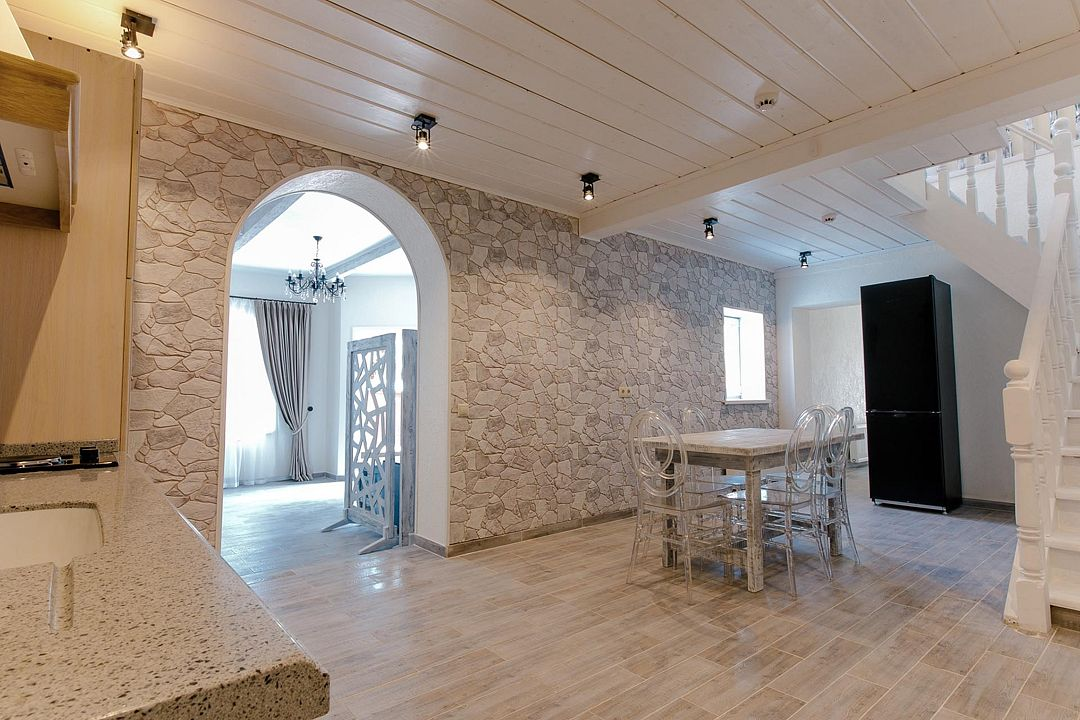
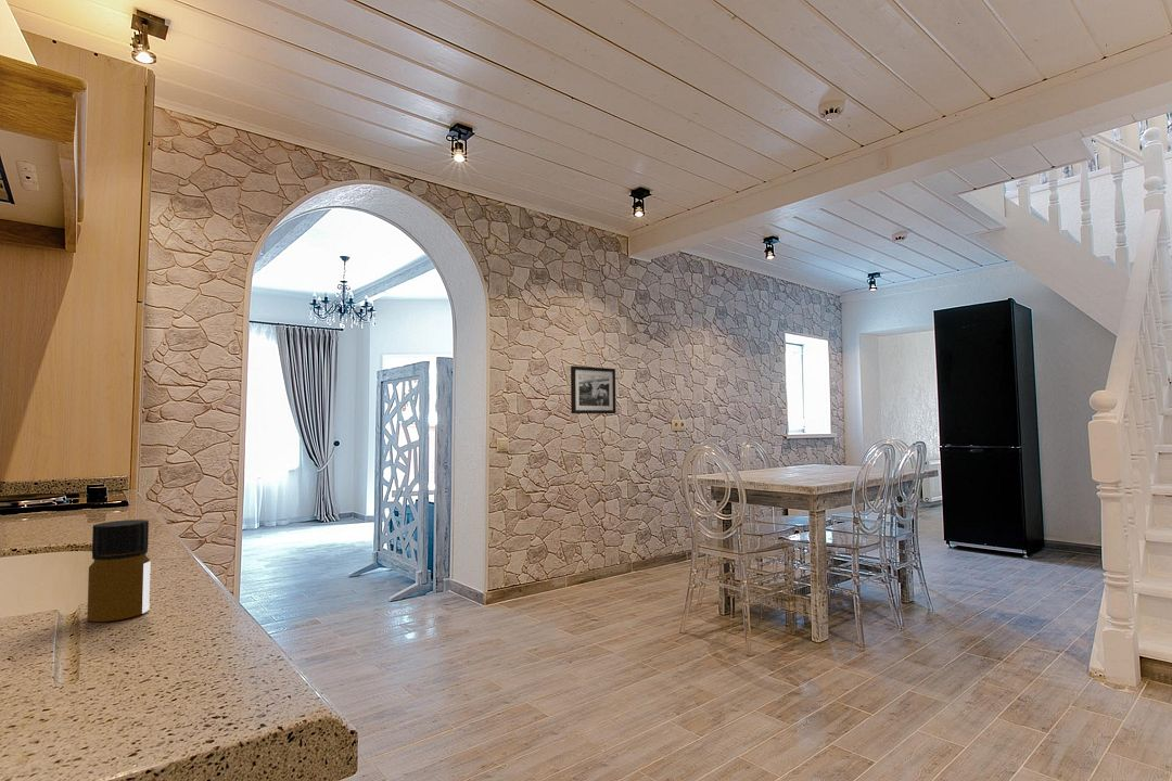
+ bottle [86,518,152,623]
+ picture frame [570,364,616,414]
